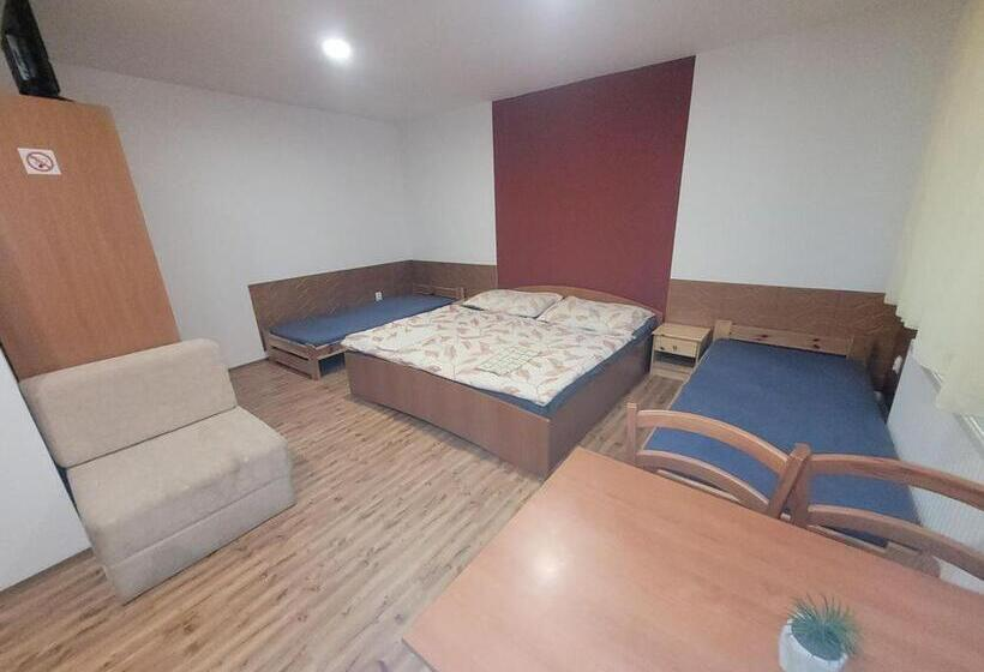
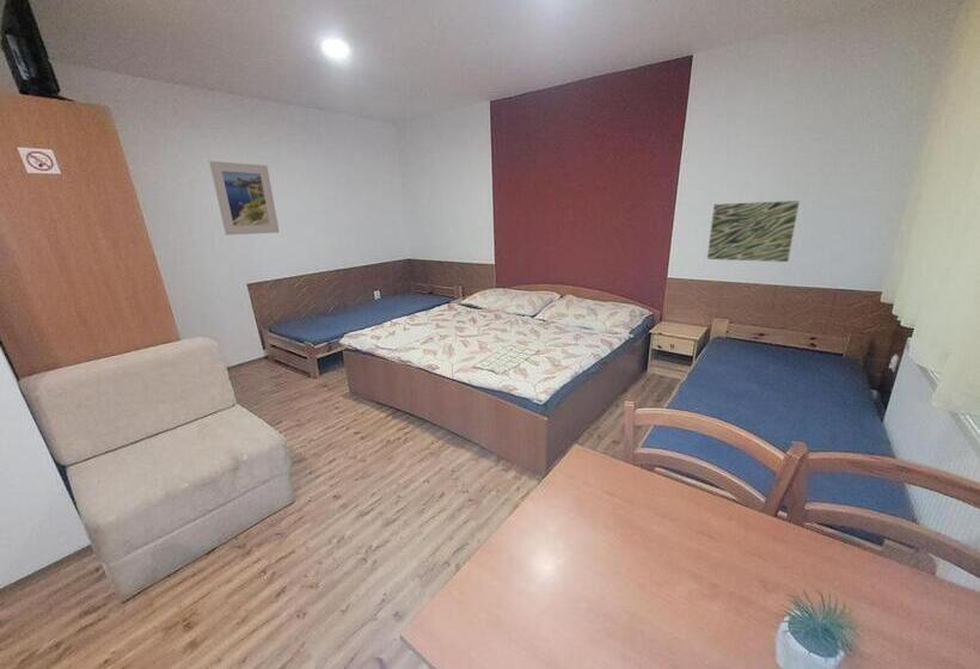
+ wall art [706,200,801,263]
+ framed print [208,160,281,237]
